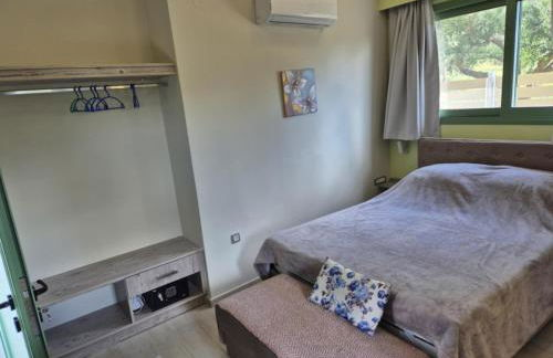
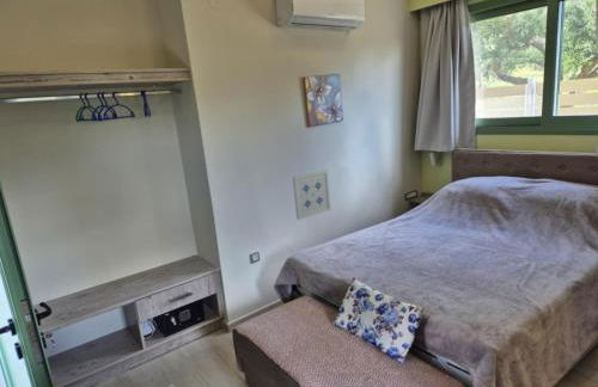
+ wall art [292,170,332,221]
